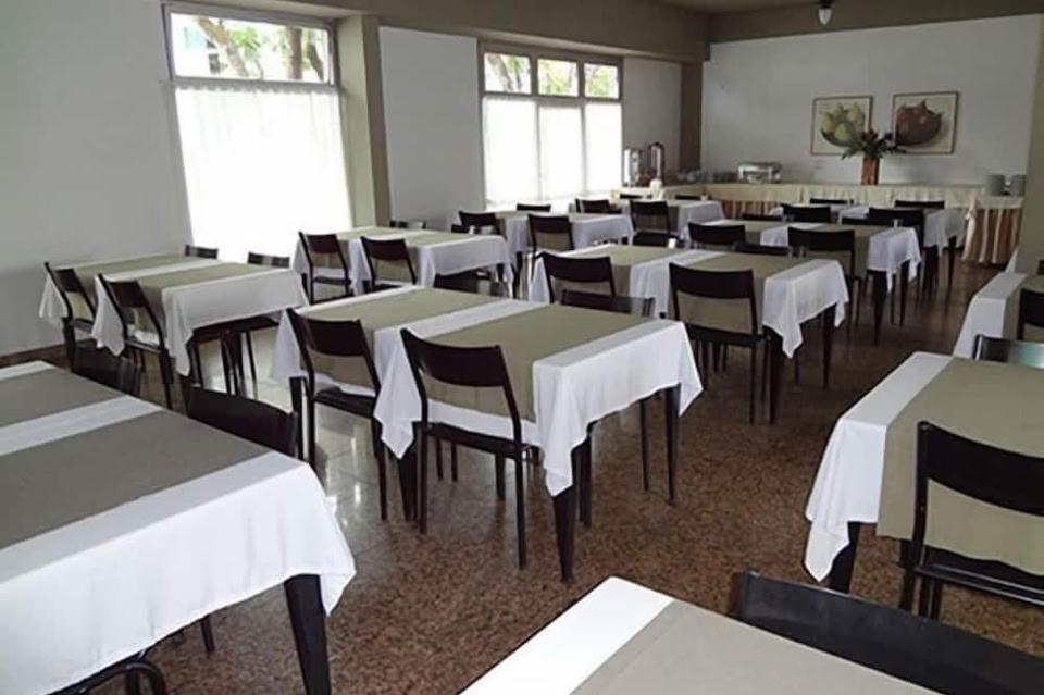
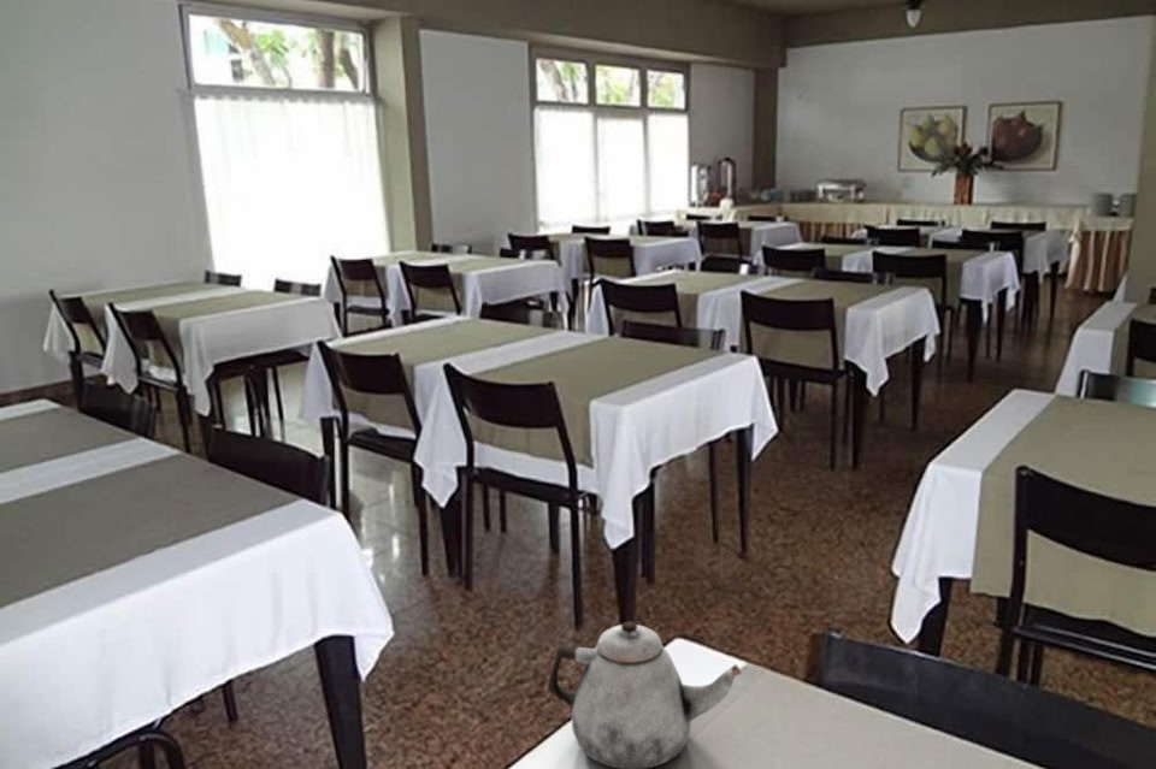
+ teapot [547,621,743,769]
